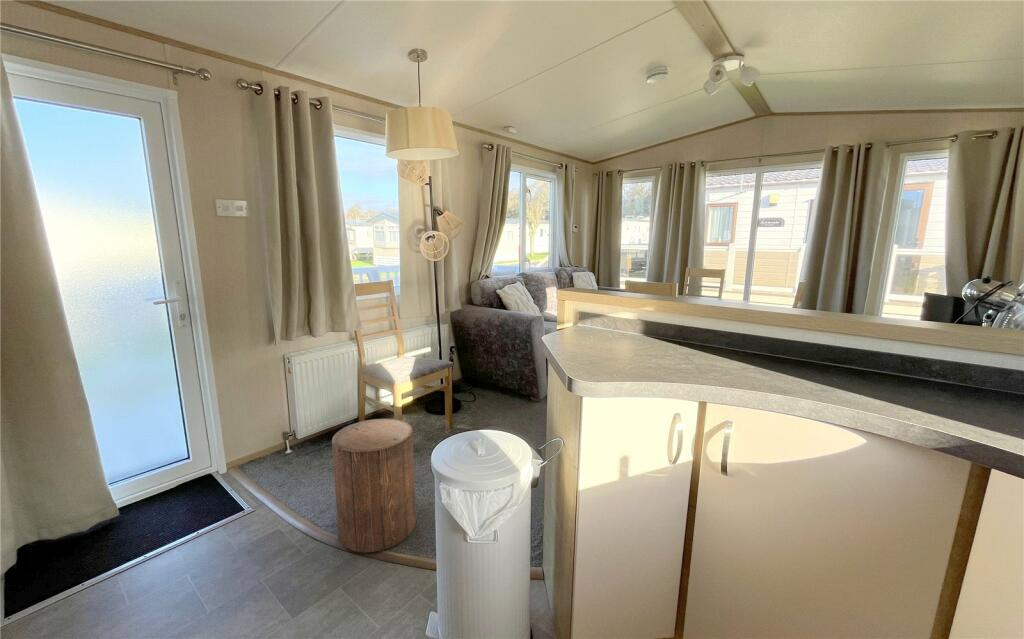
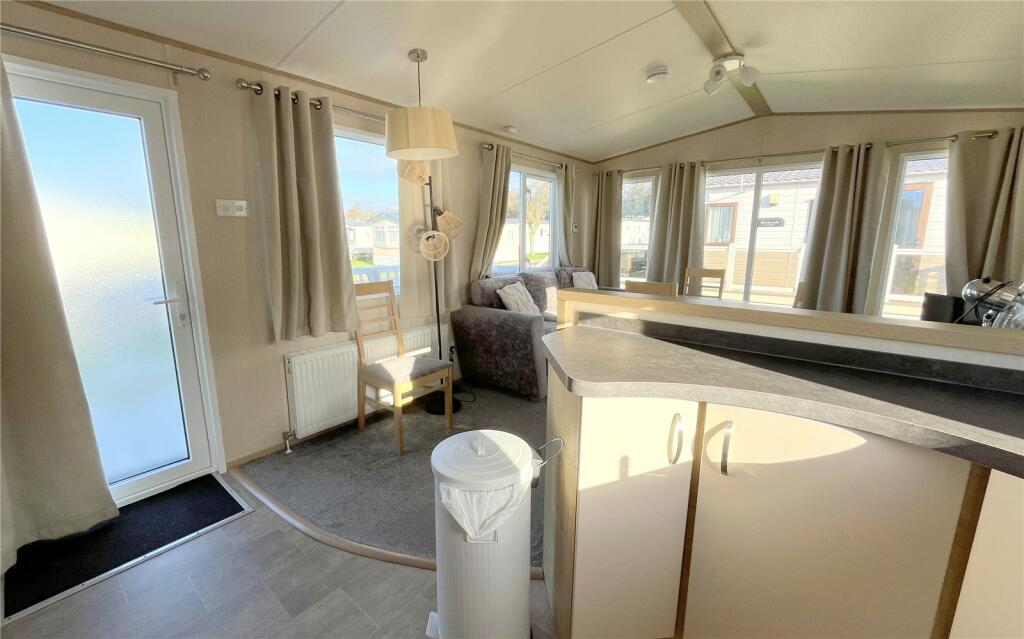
- stool [331,418,417,553]
